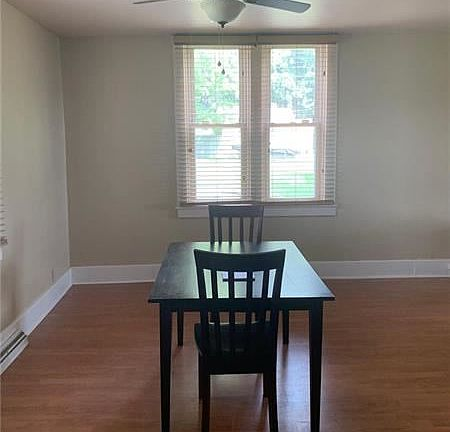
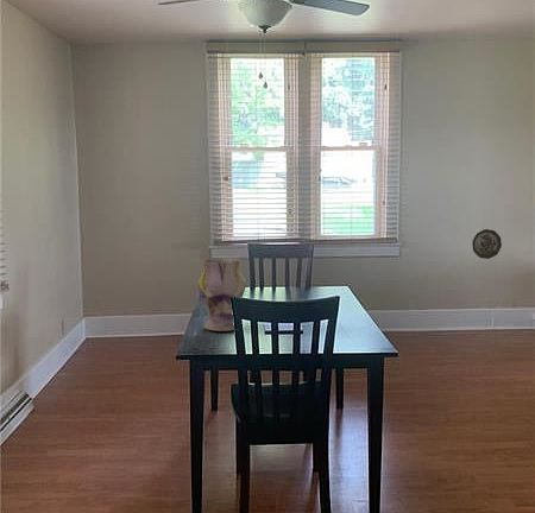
+ vase [197,256,247,332]
+ decorative plate [471,228,503,260]
